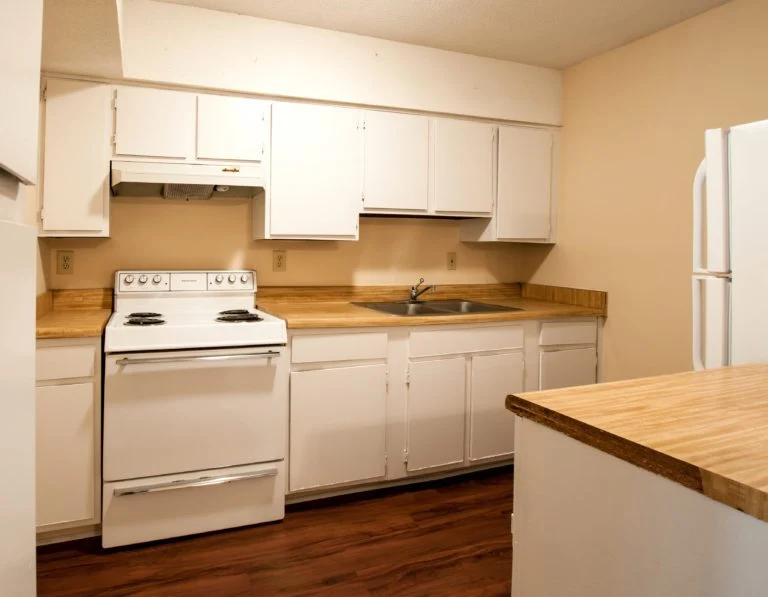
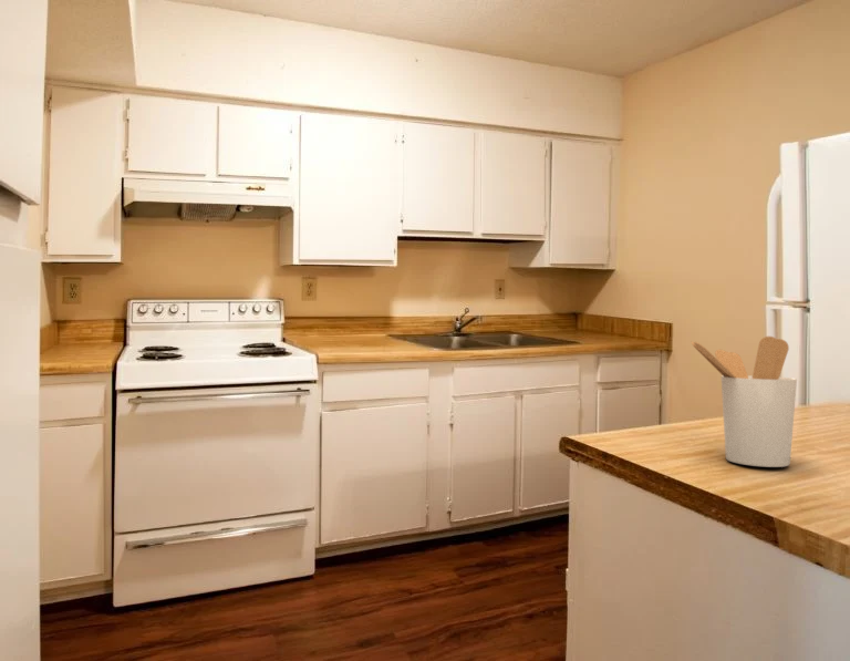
+ utensil holder [690,335,798,468]
